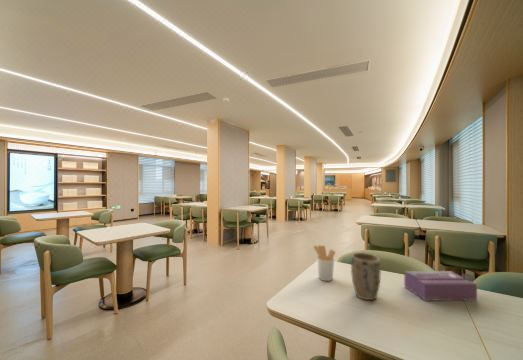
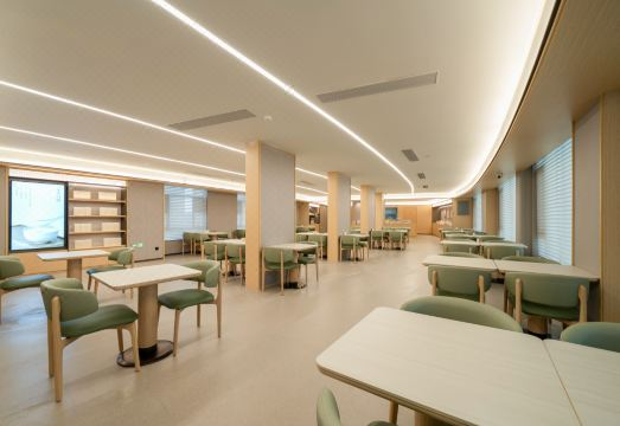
- utensil holder [313,244,336,282]
- plant pot [350,252,382,301]
- tissue box [403,270,478,302]
